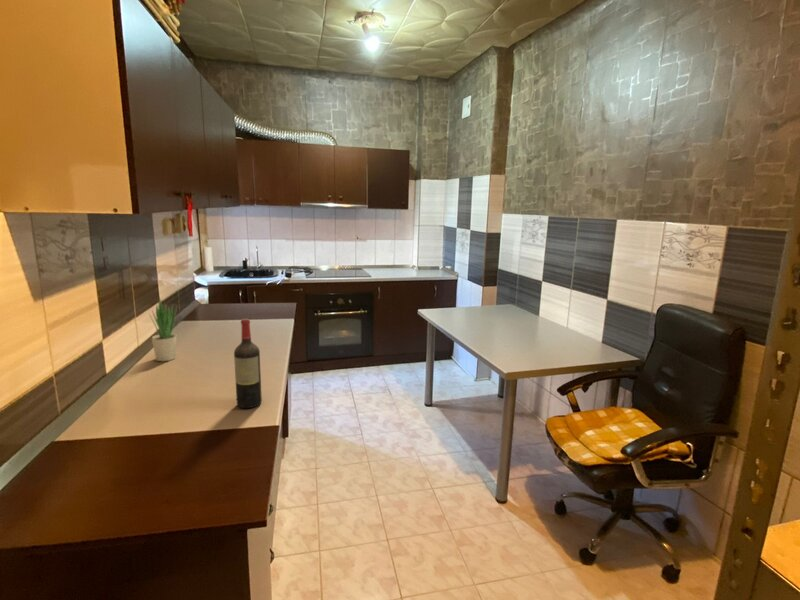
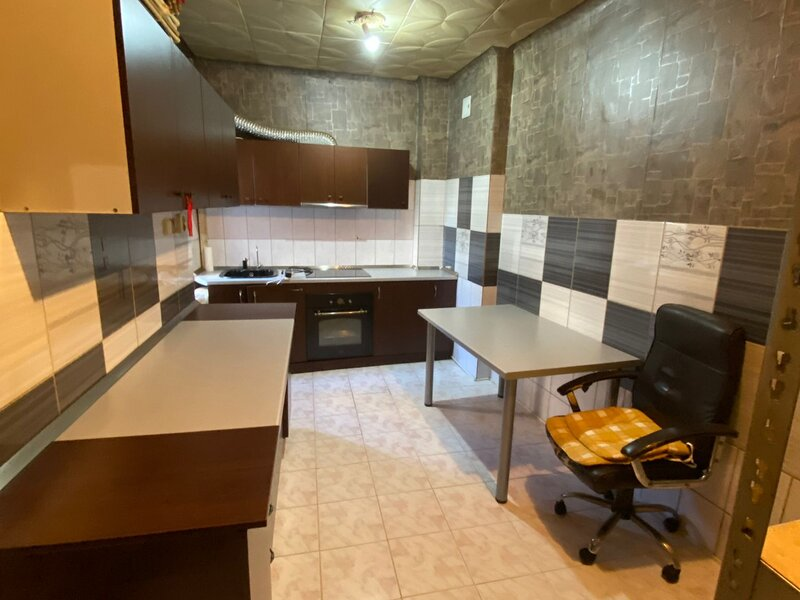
- potted plant [147,296,178,362]
- wine bottle [233,318,263,409]
